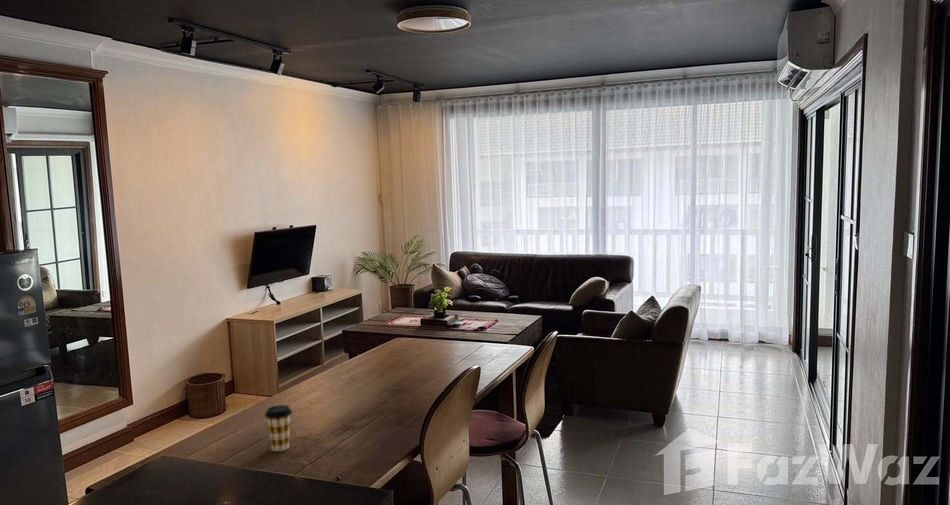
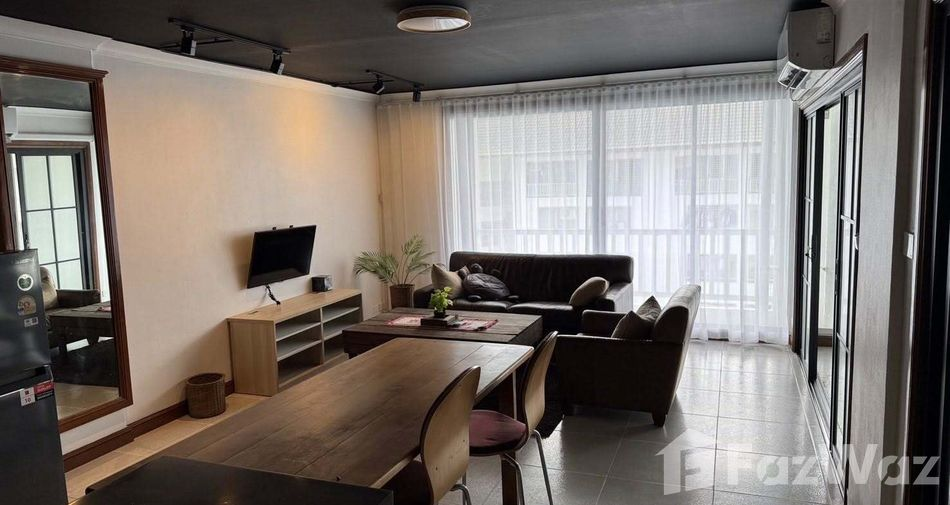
- coffee cup [264,404,293,452]
